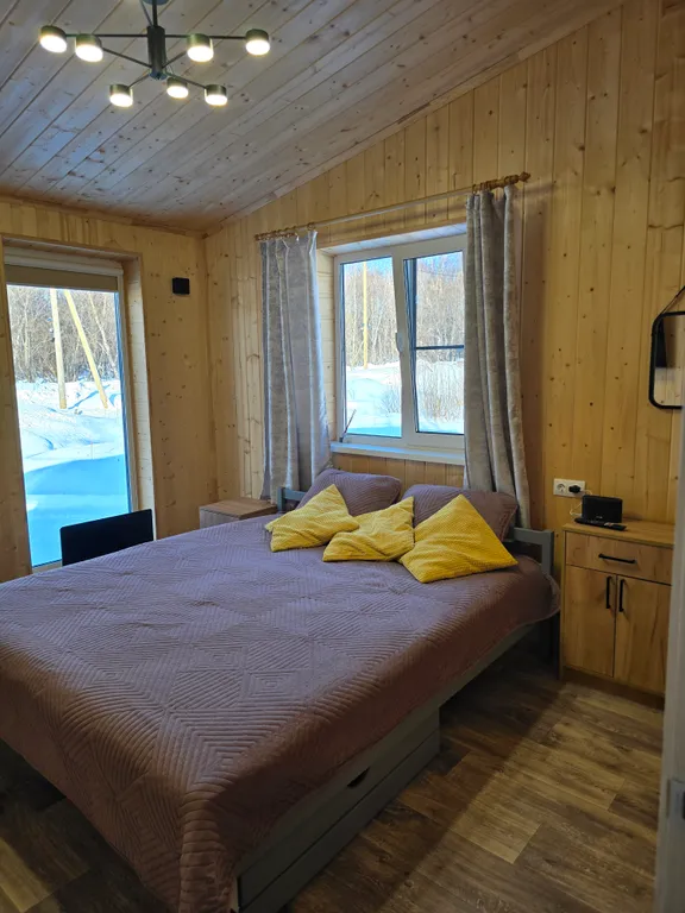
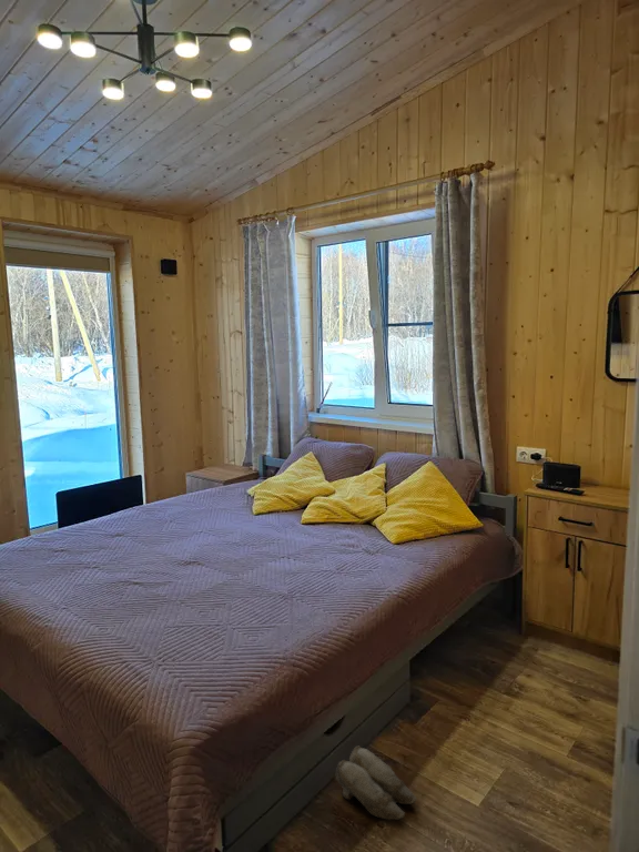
+ slippers [335,746,418,821]
